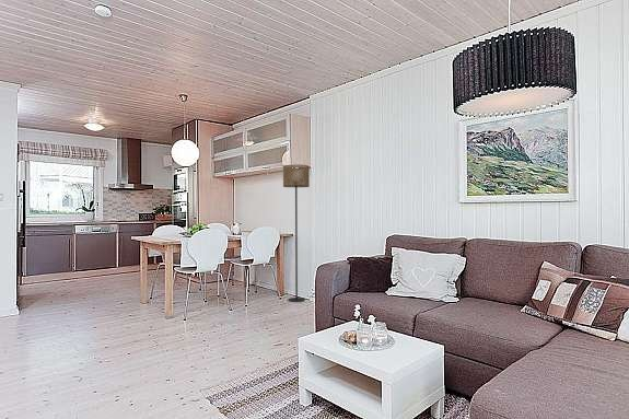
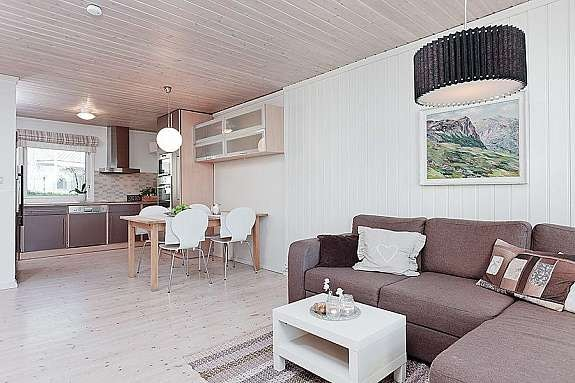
- floor lamp [282,164,311,303]
